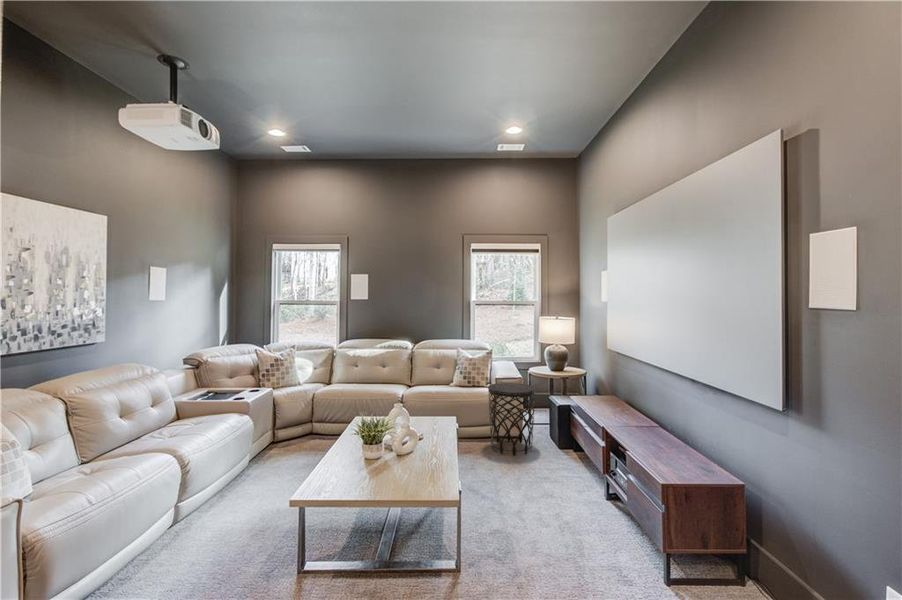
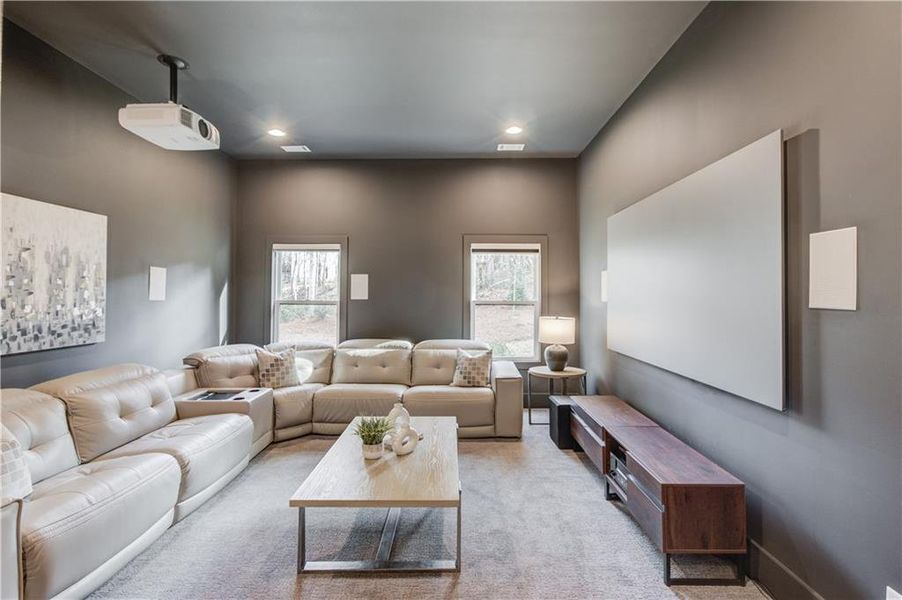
- side table [487,382,537,457]
